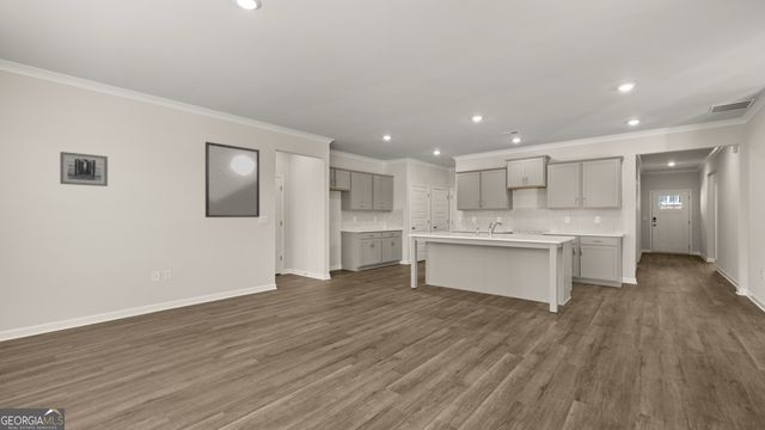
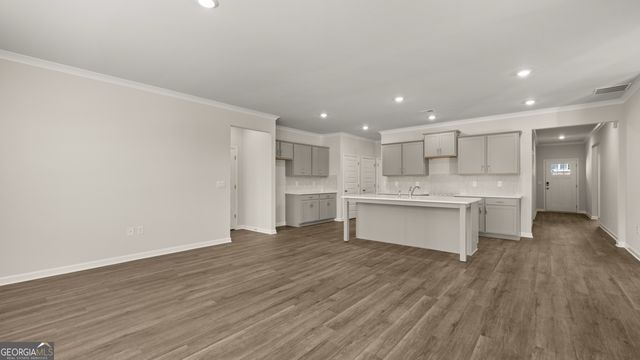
- home mirror [204,141,261,219]
- wall art [59,150,109,188]
